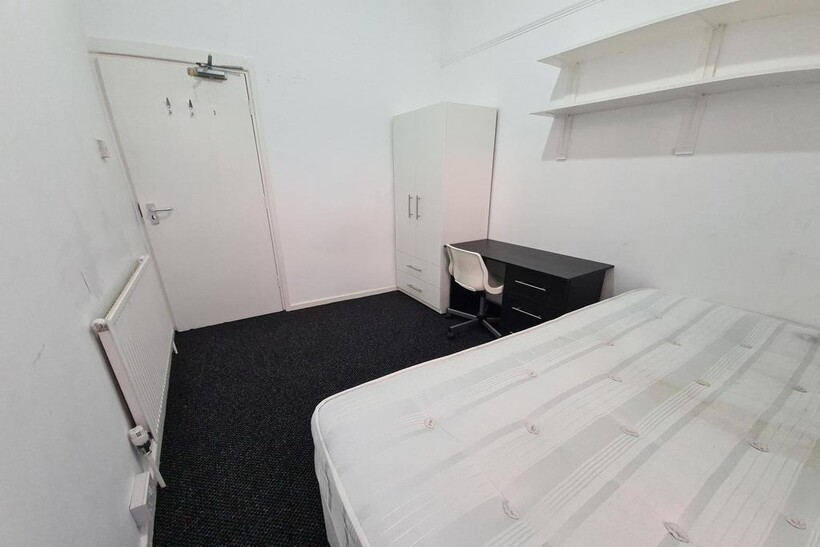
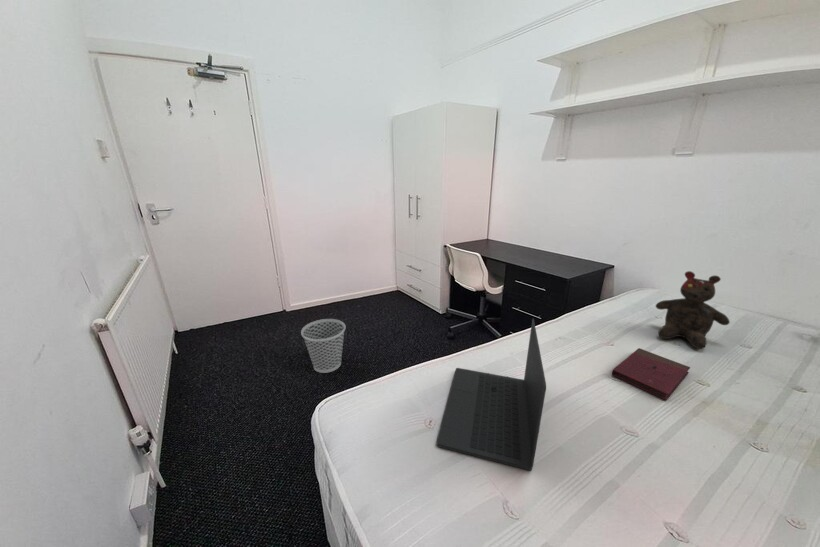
+ book [611,347,691,401]
+ laptop [436,318,547,472]
+ wastebasket [300,318,346,374]
+ teddy bear [655,270,731,350]
